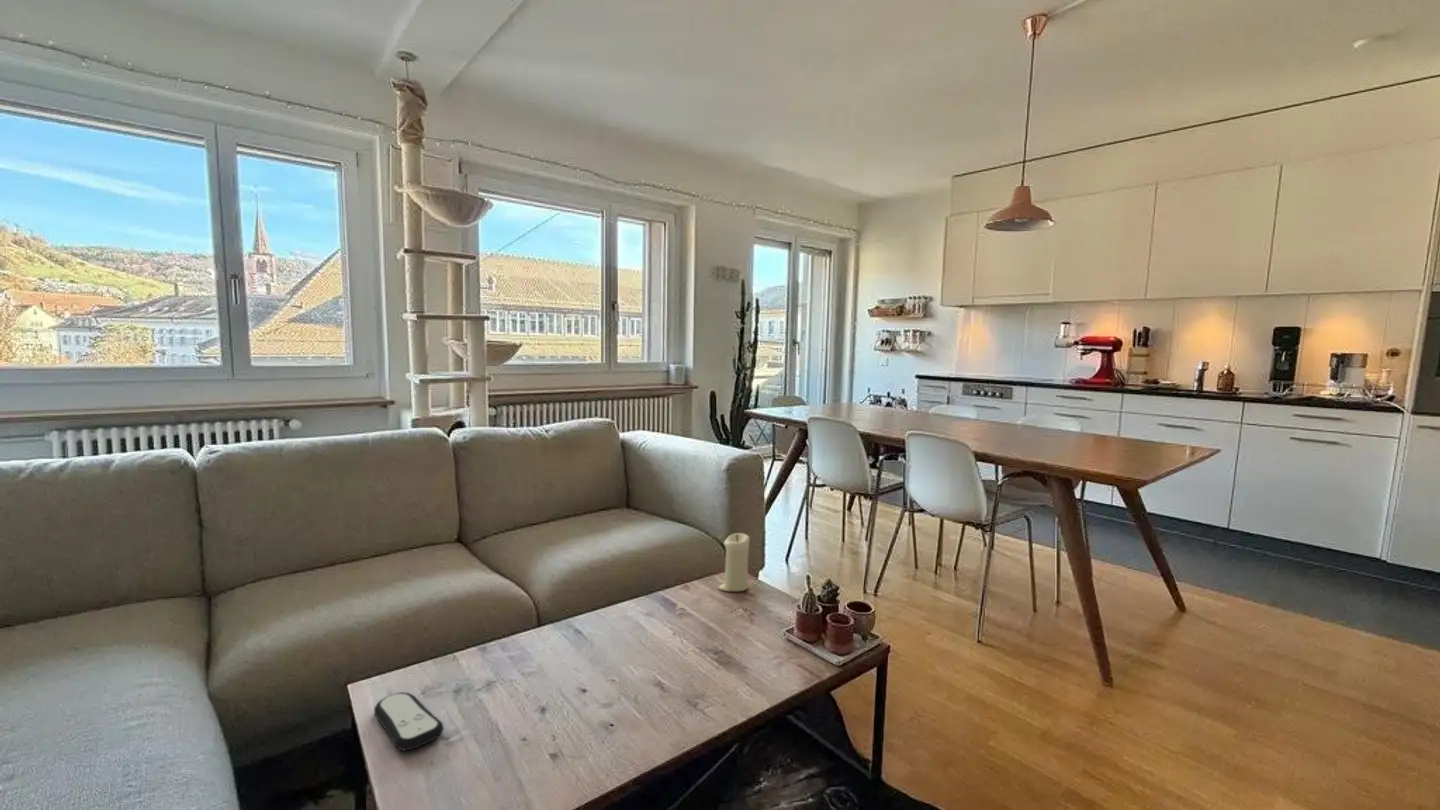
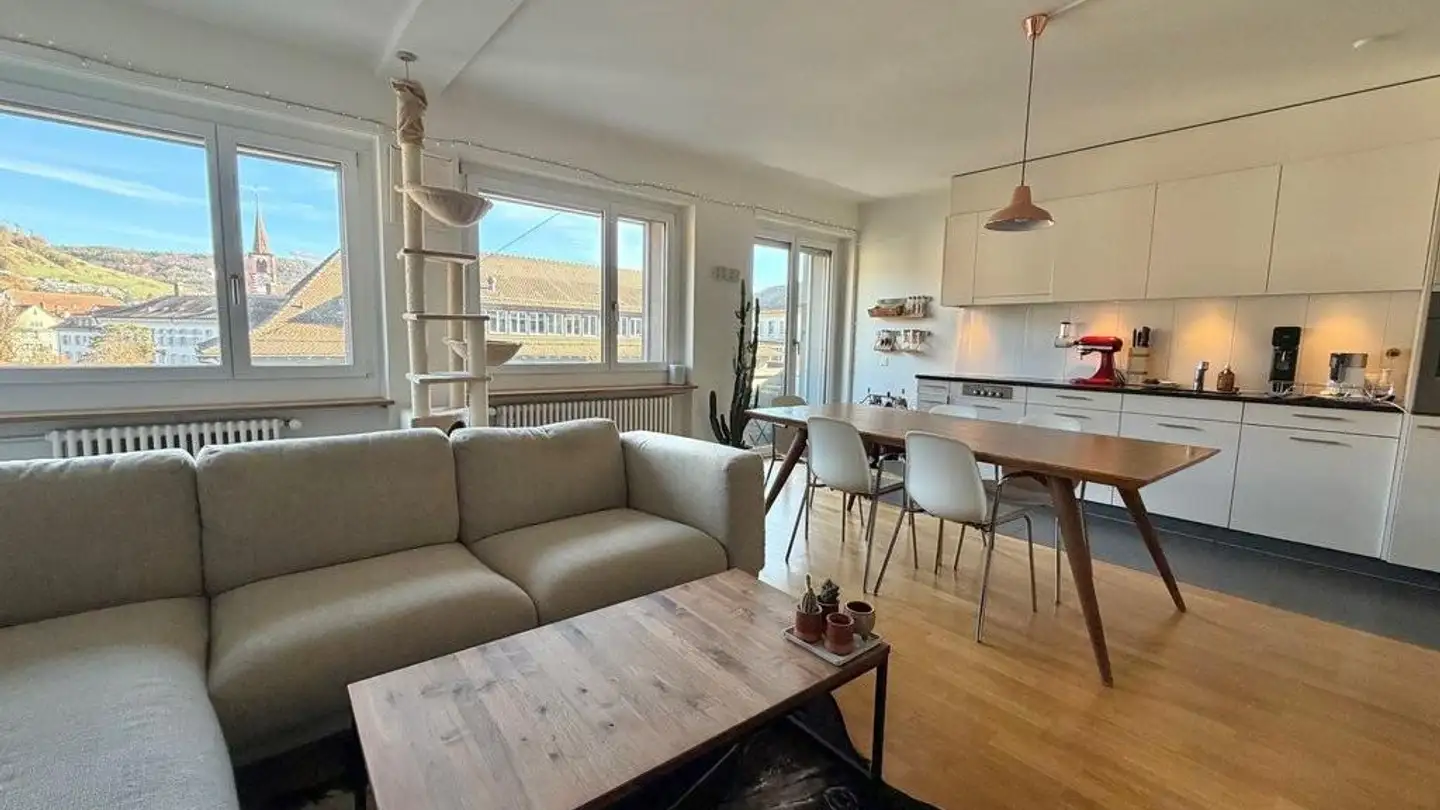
- remote control [373,691,445,751]
- candle [717,532,751,592]
